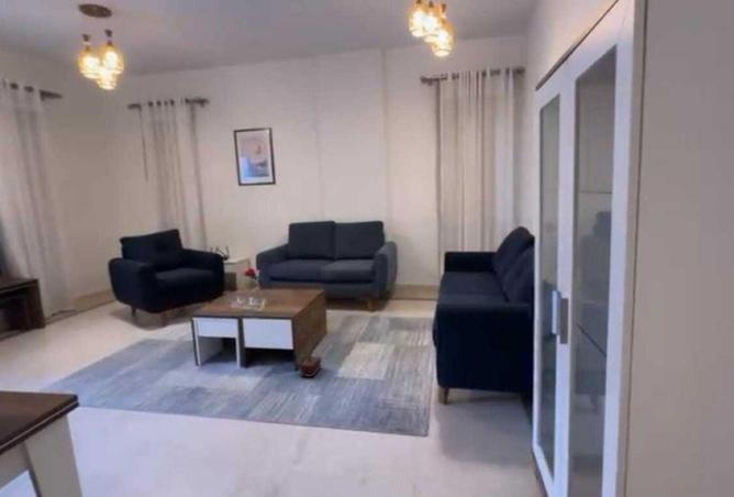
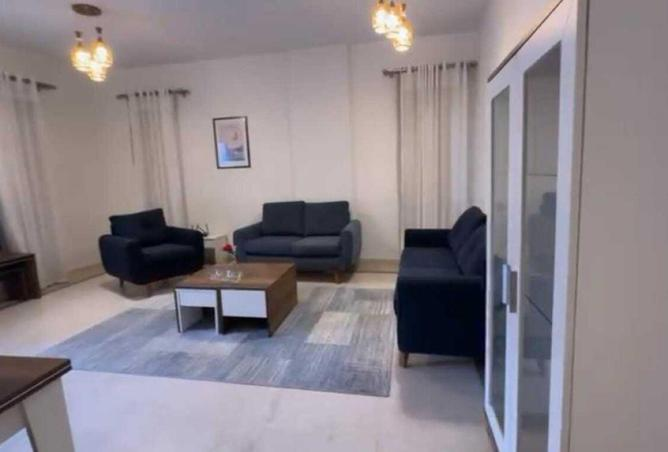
- potted plant [296,307,331,378]
